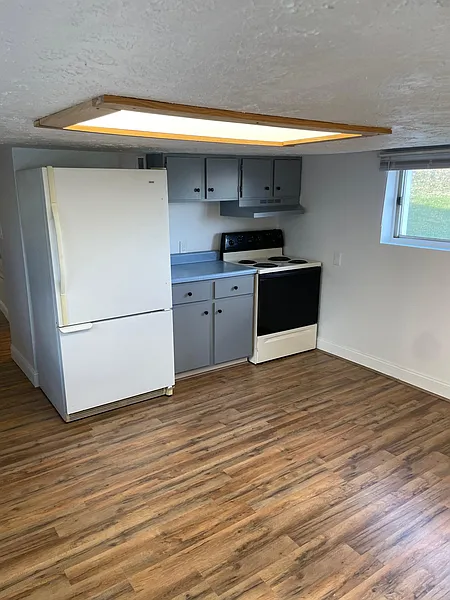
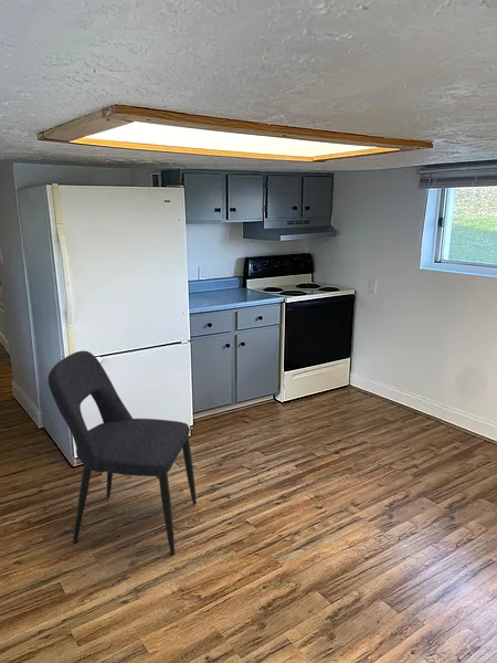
+ chair [46,350,198,557]
